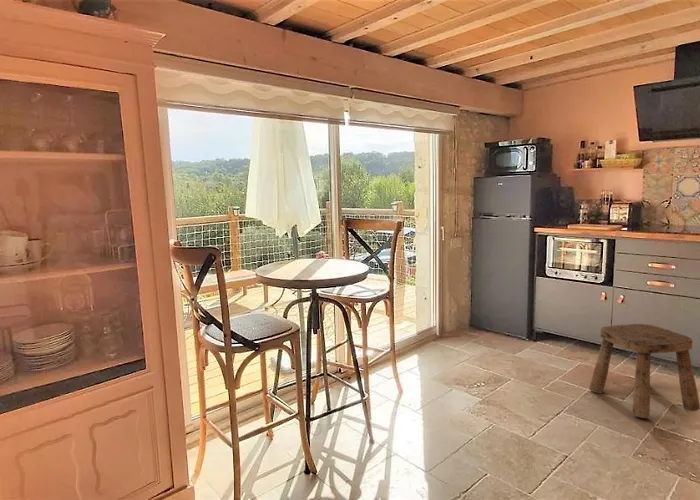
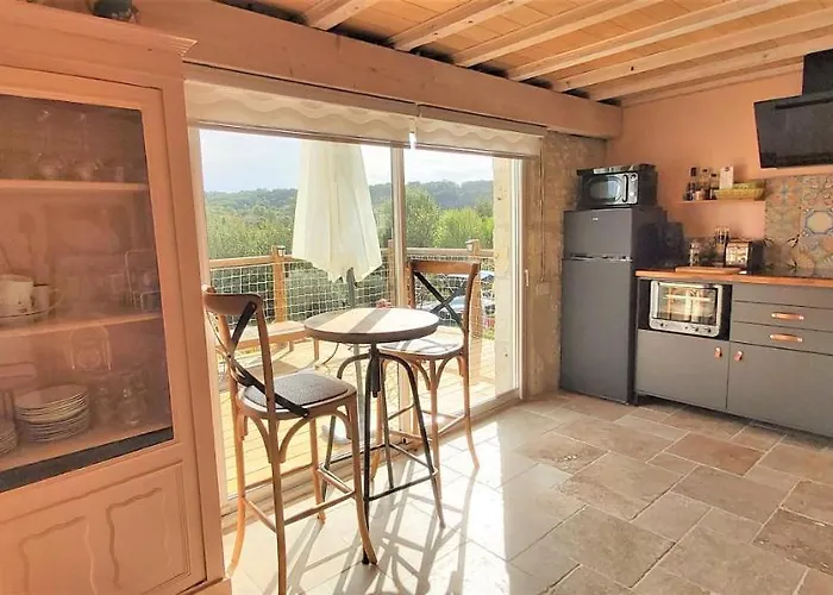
- stool [589,323,700,419]
